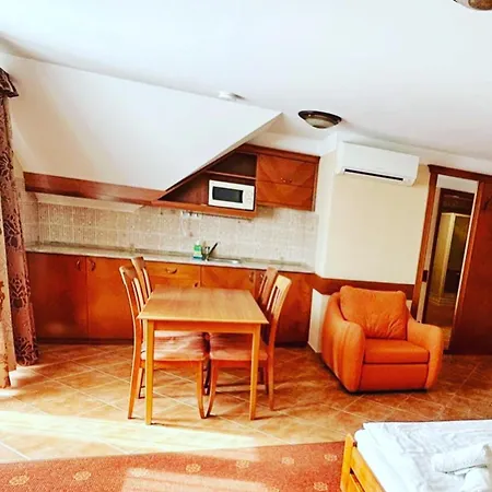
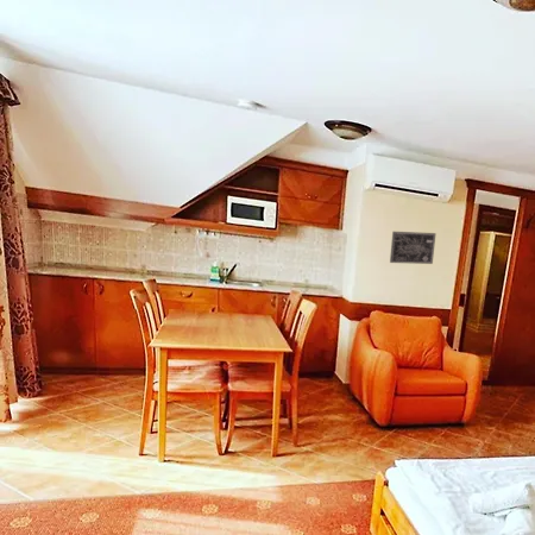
+ wall art [389,231,438,265]
